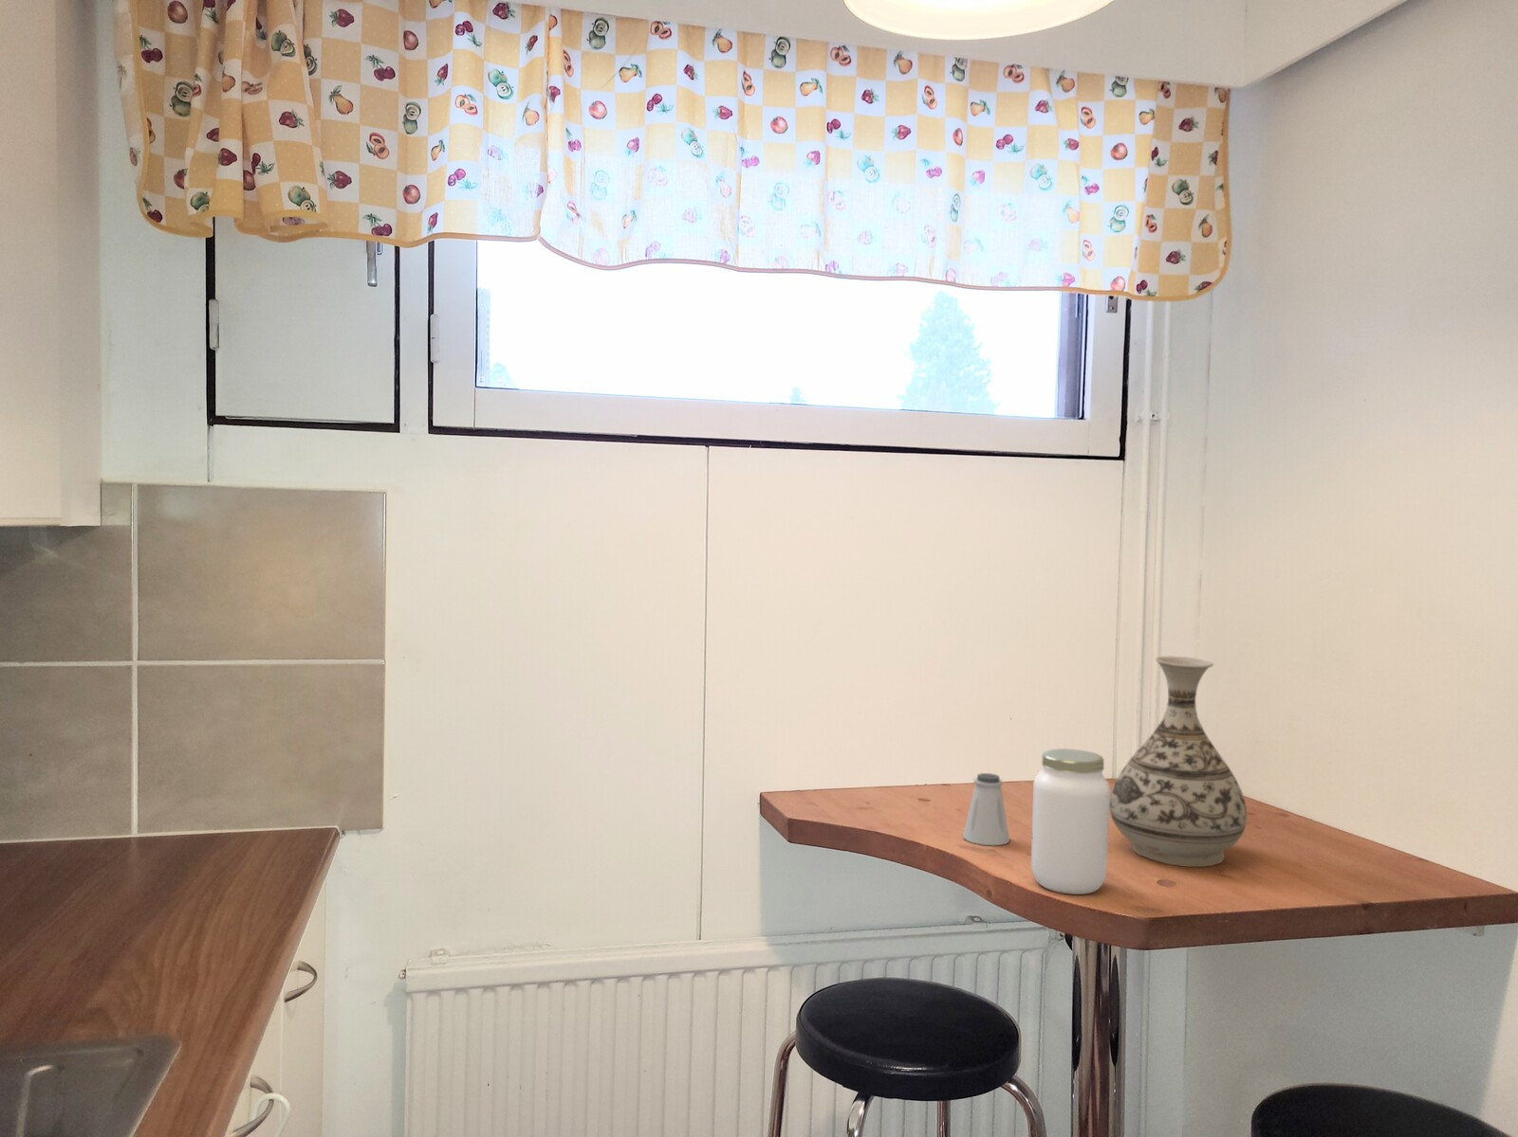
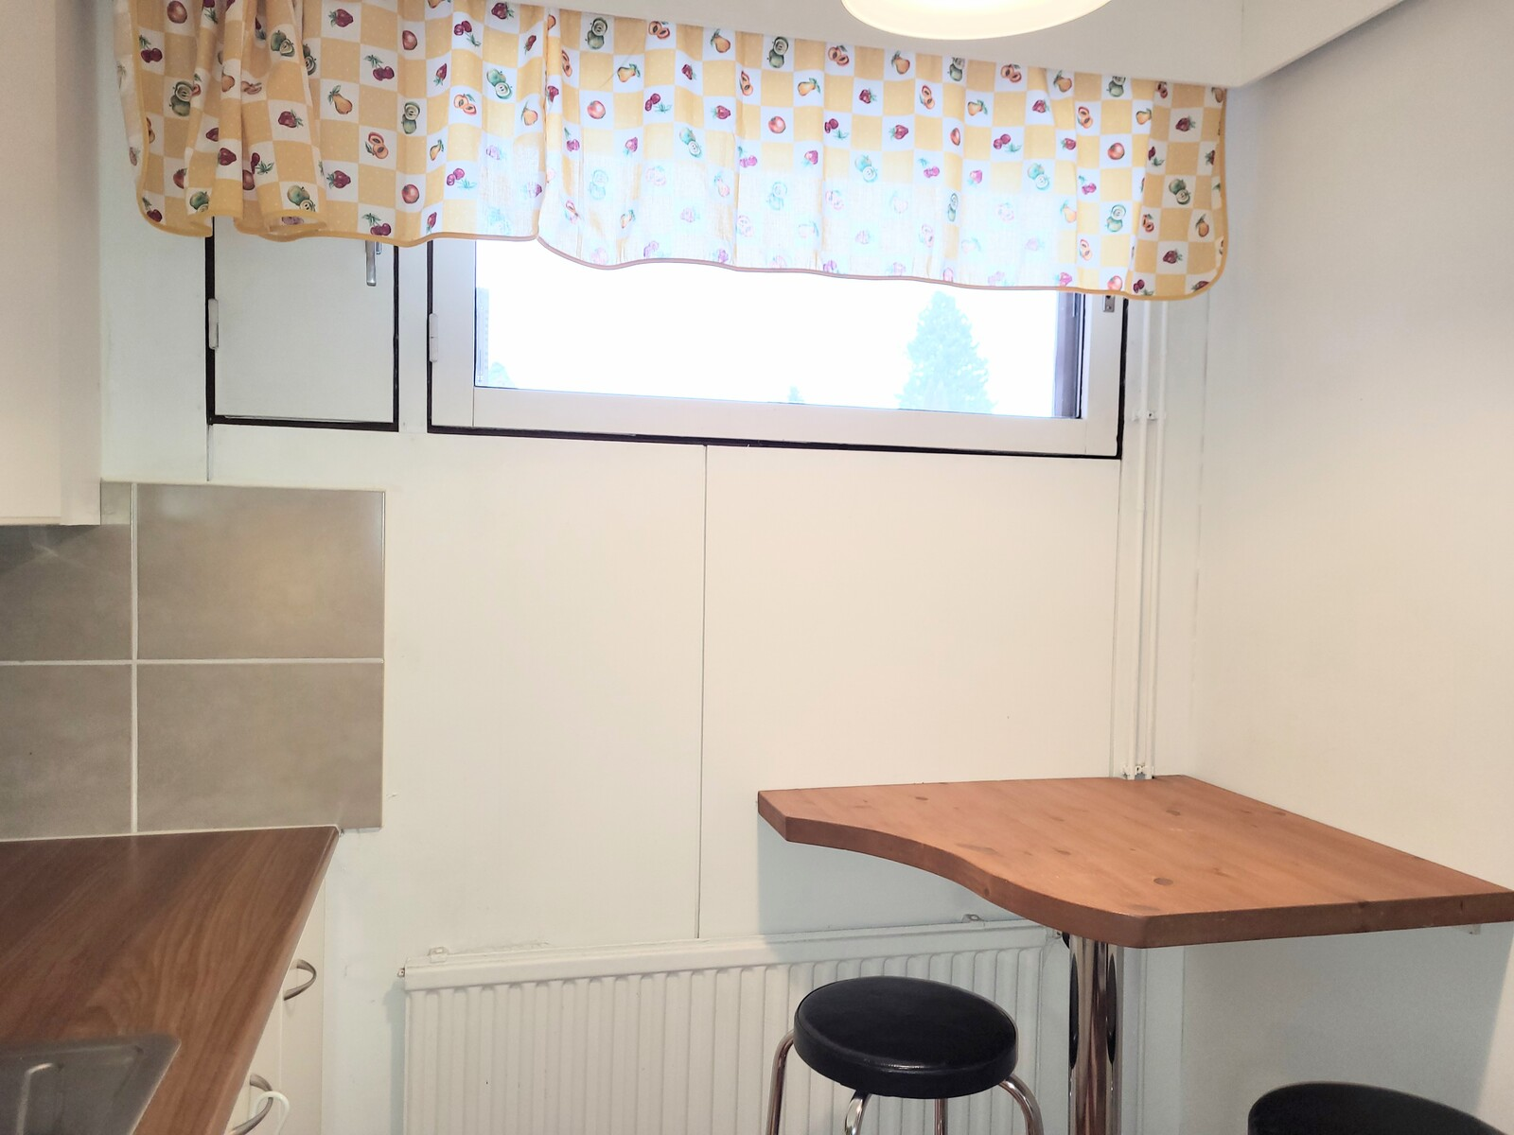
- jar [1030,748,1110,896]
- vase [1109,656,1248,868]
- saltshaker [962,773,1010,846]
